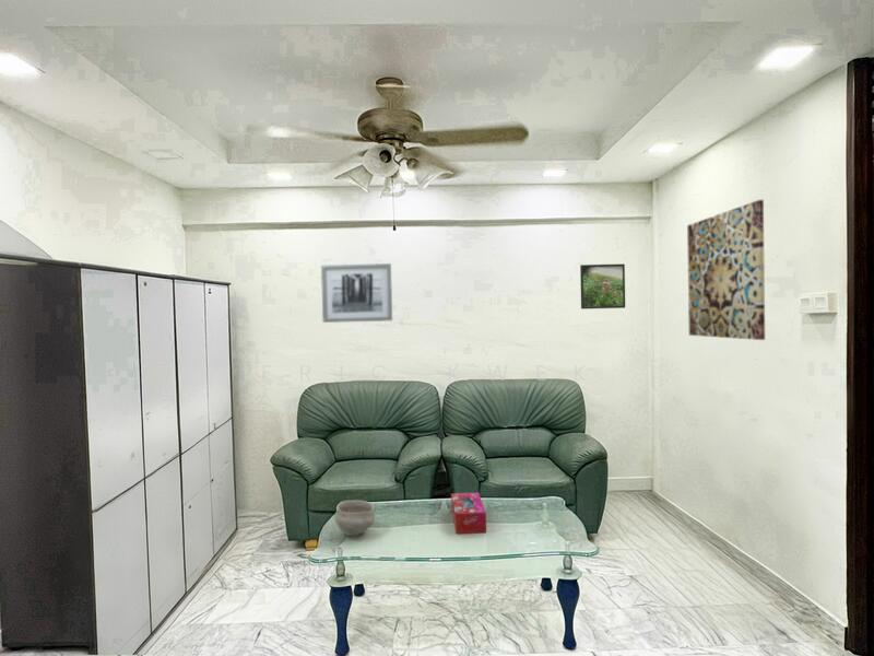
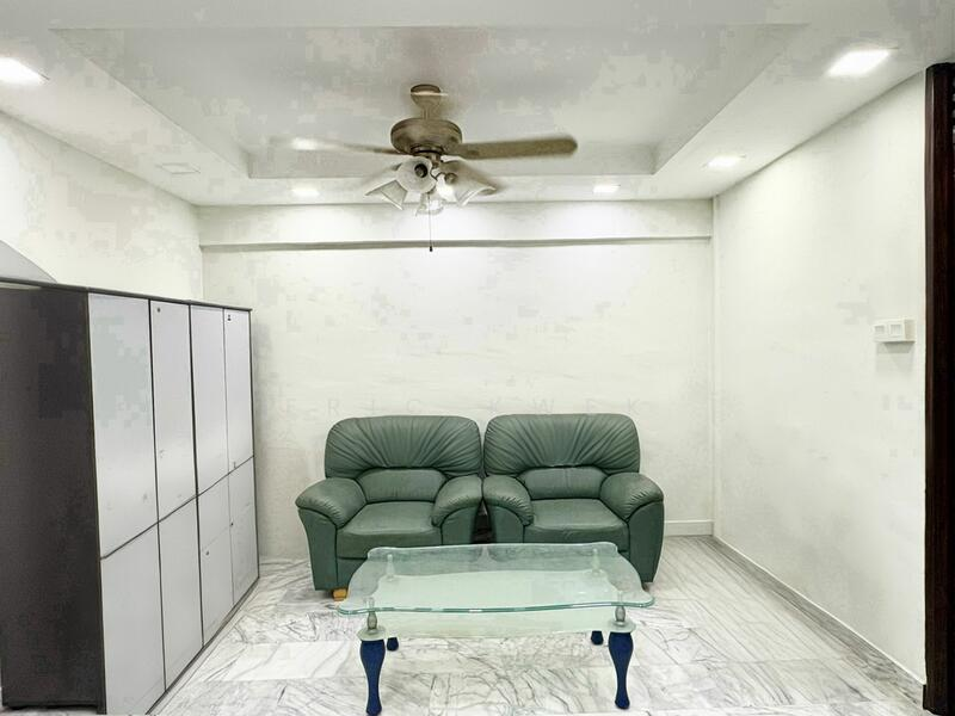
- wall art [686,199,766,341]
- bowl [333,499,376,537]
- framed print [579,262,626,311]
- wall art [320,262,393,324]
- tissue box [450,492,487,535]
